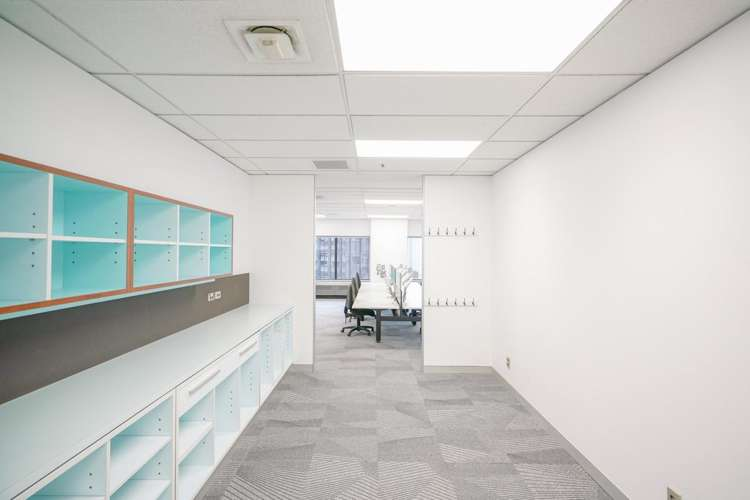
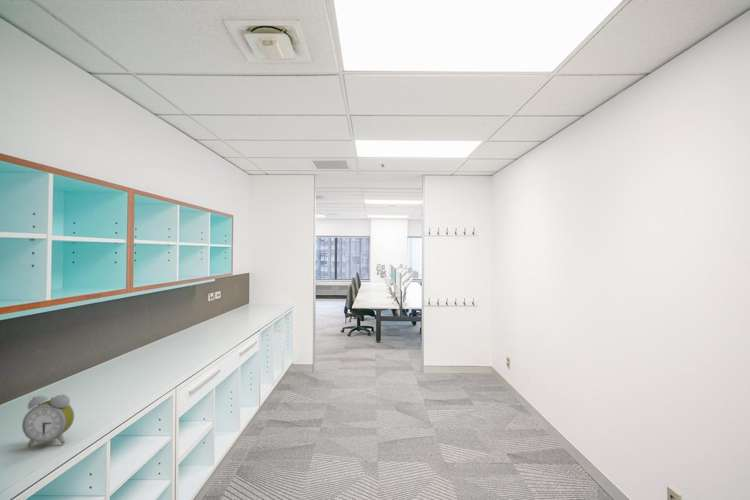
+ alarm clock [21,394,75,448]
